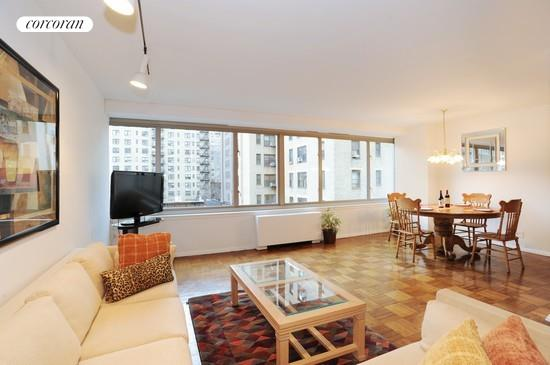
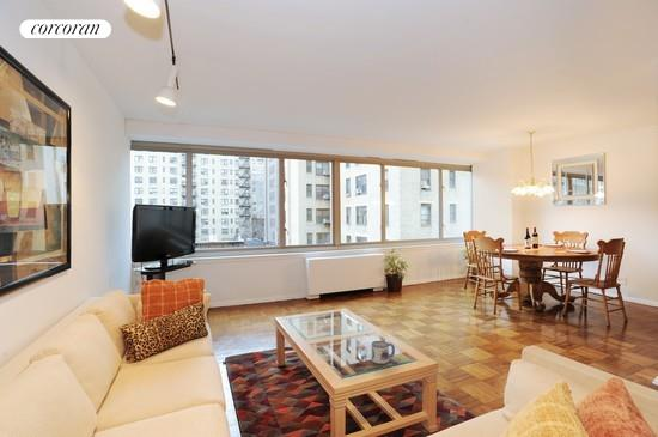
+ mug [371,340,396,365]
